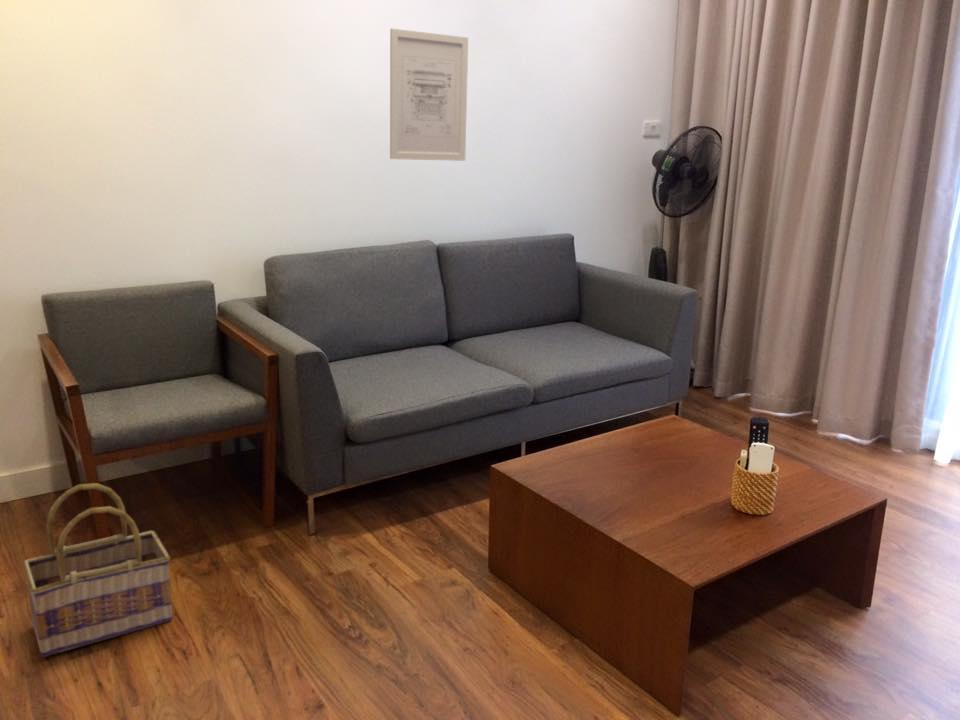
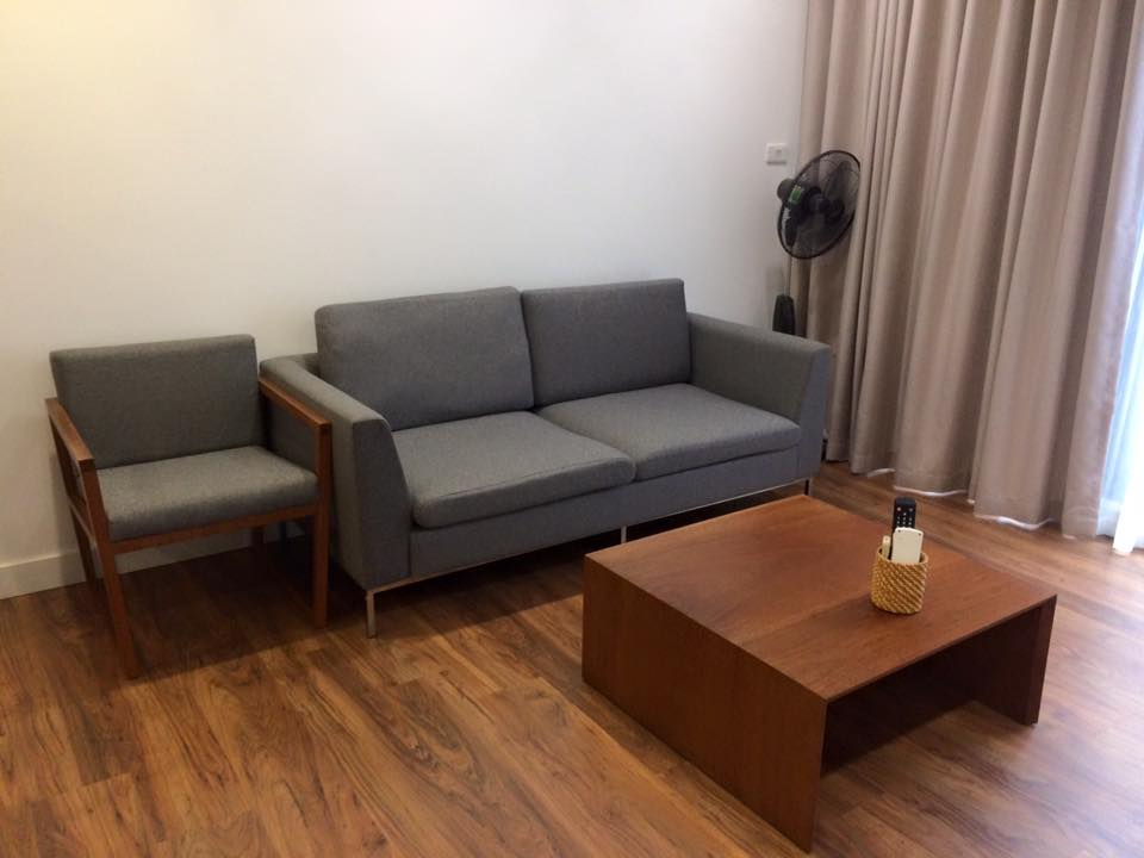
- basket [22,482,173,658]
- wall art [389,28,469,162]
